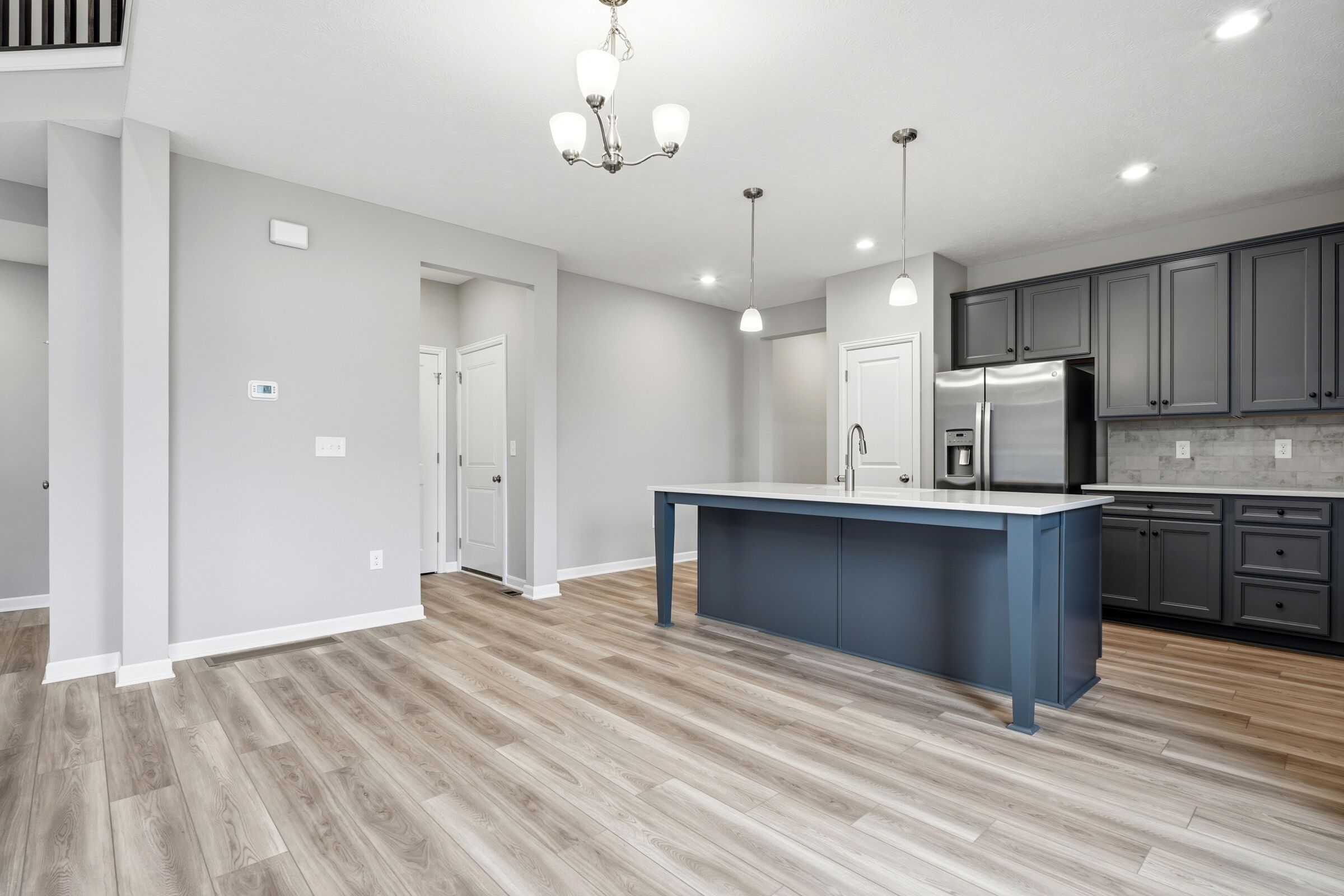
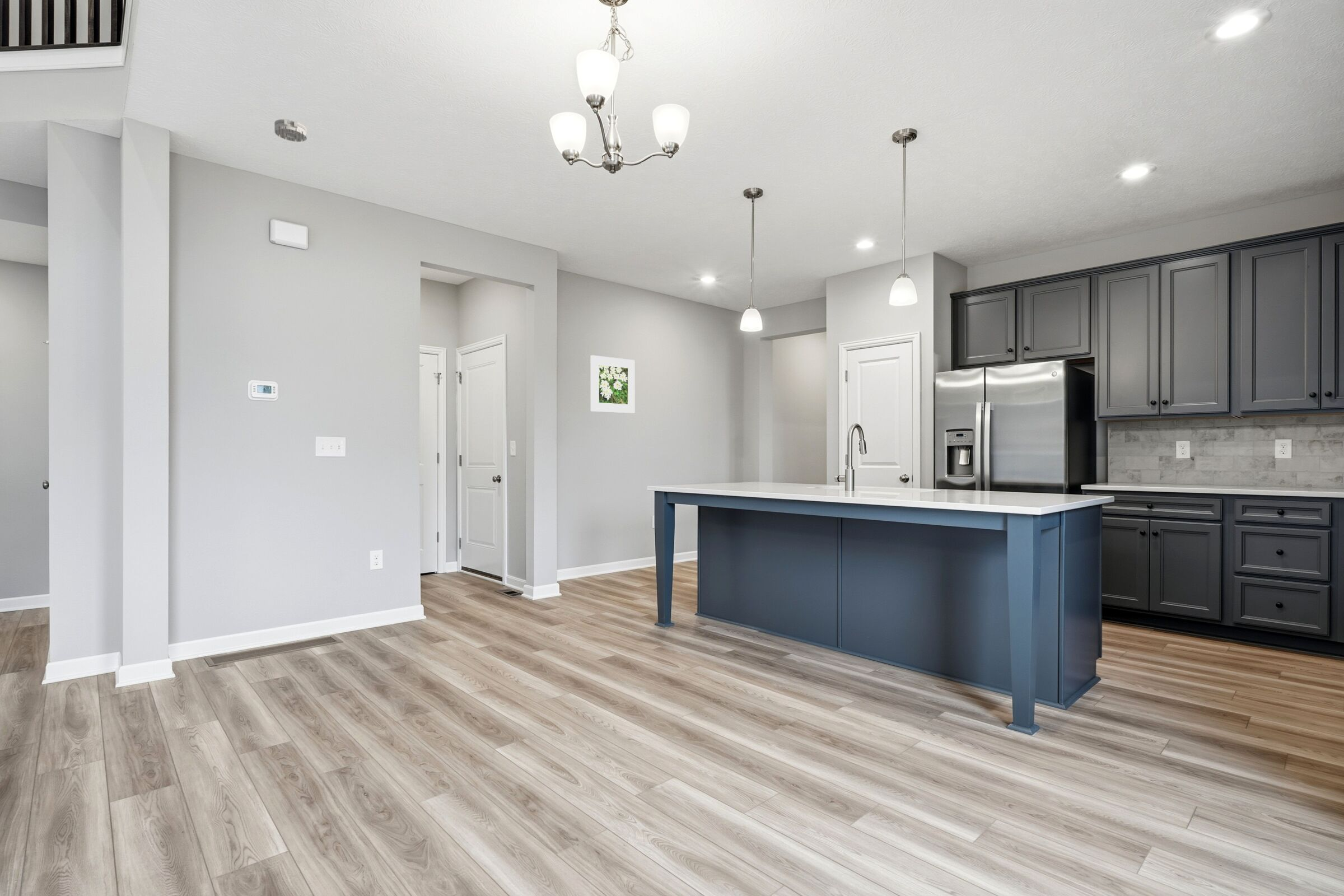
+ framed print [590,354,636,414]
+ smoke detector [274,118,307,142]
